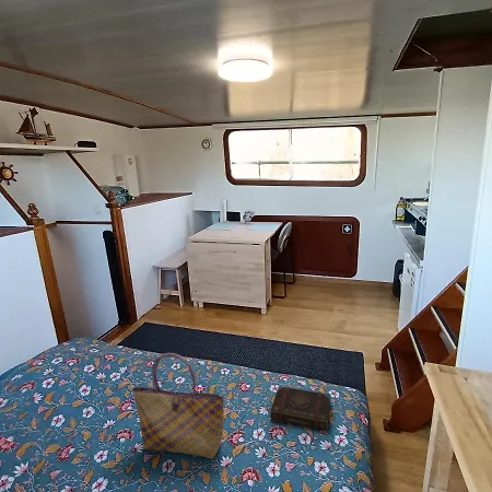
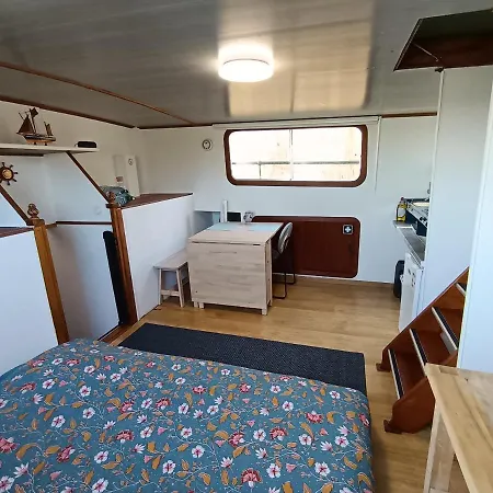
- tote bag [131,352,225,460]
- book [269,385,331,431]
